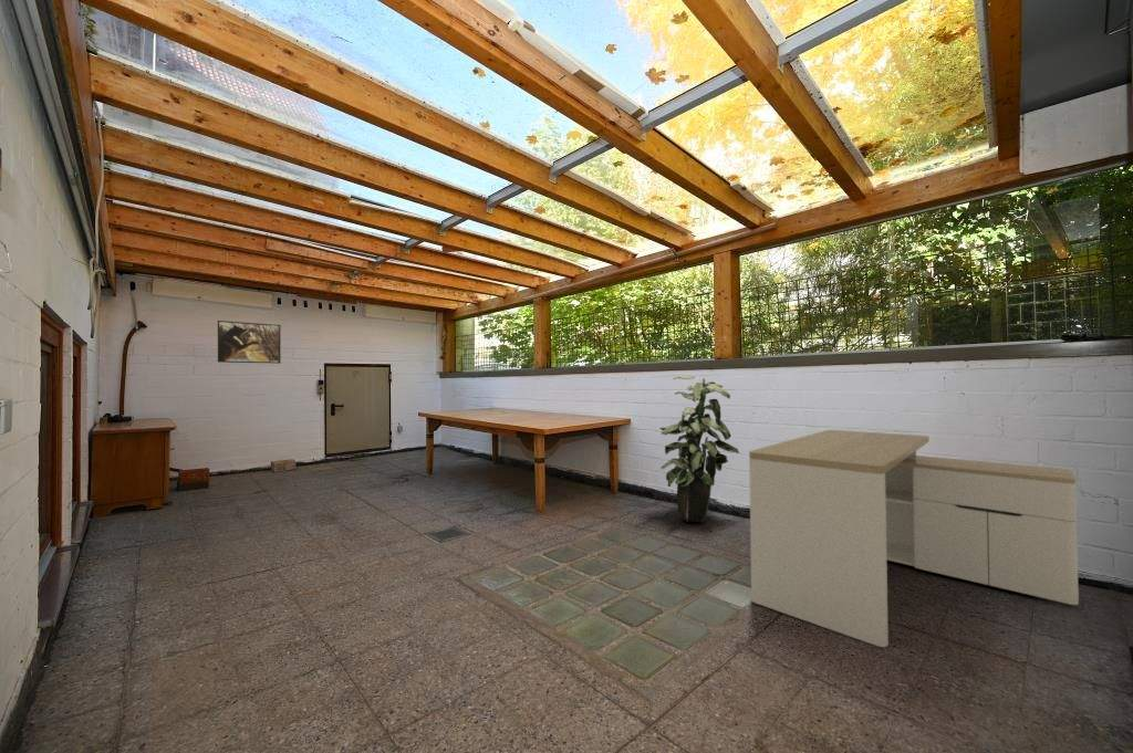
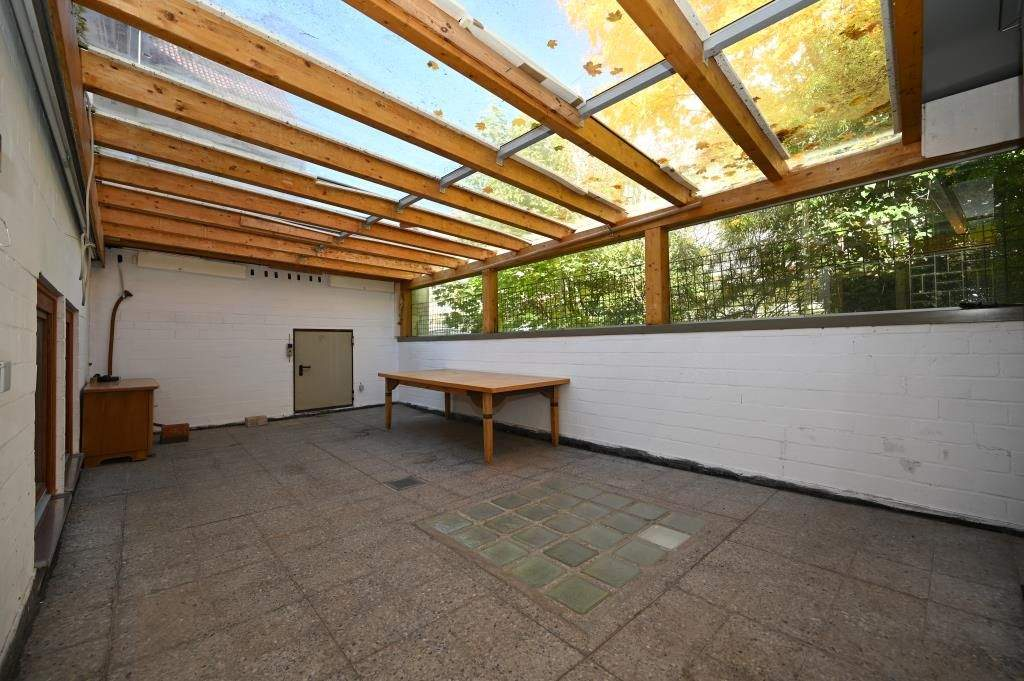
- indoor plant [658,374,740,523]
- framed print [217,320,282,365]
- desk [748,429,1080,648]
